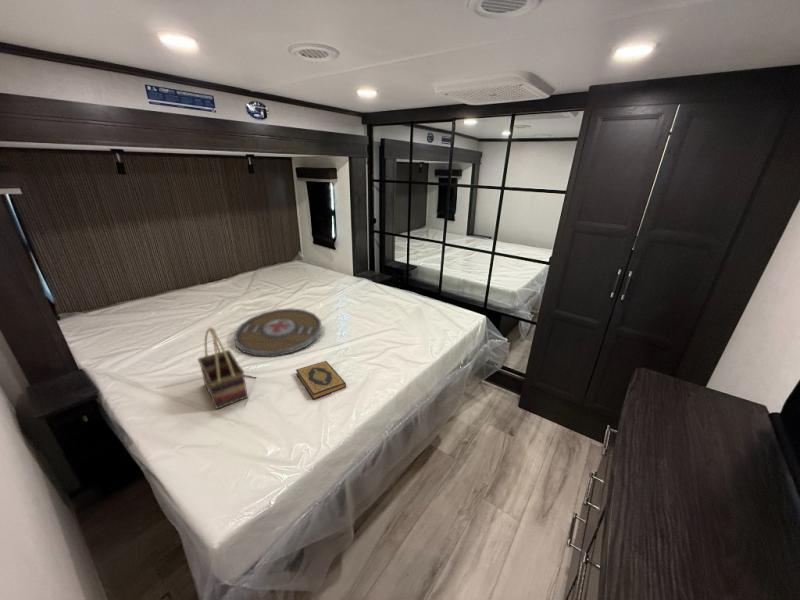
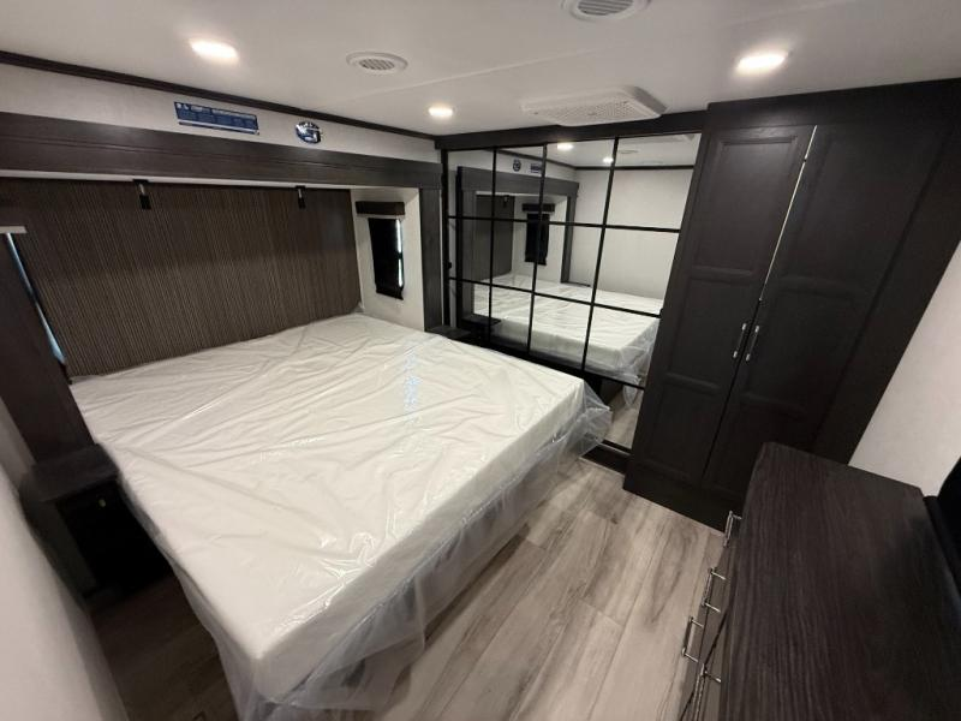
- woven basket [197,326,249,410]
- serving tray [233,308,323,358]
- hardback book [295,360,347,401]
